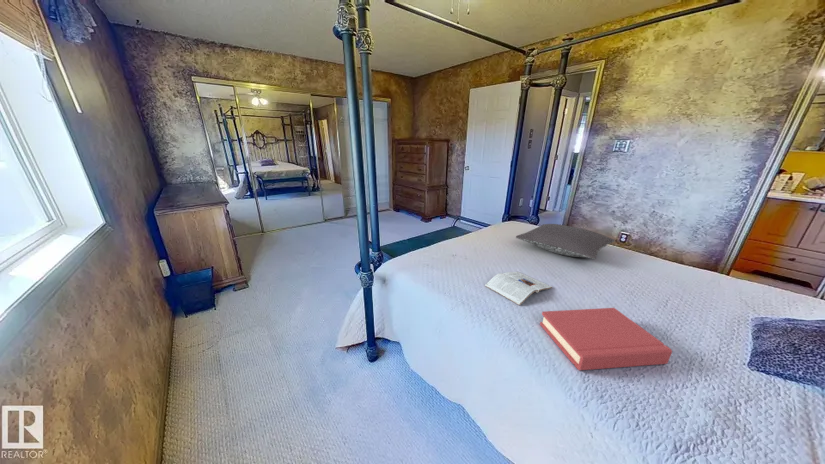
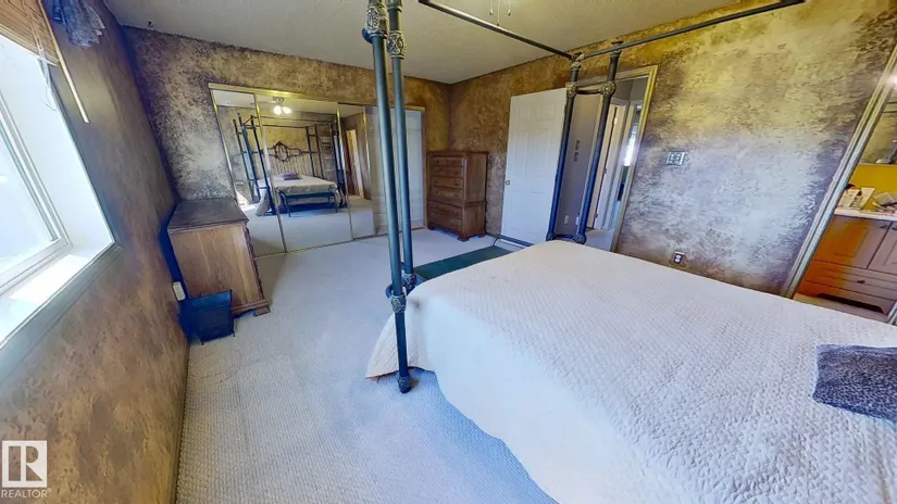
- pillow [515,223,615,260]
- magazine [484,271,553,306]
- hardback book [539,307,673,371]
